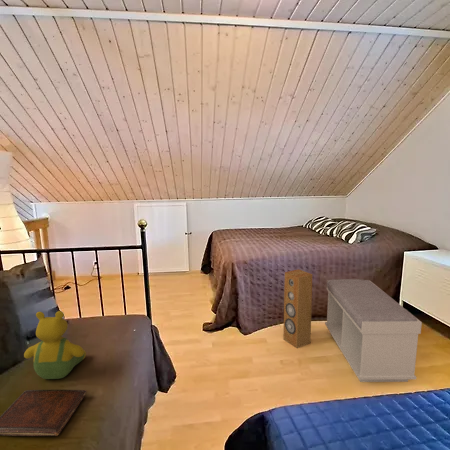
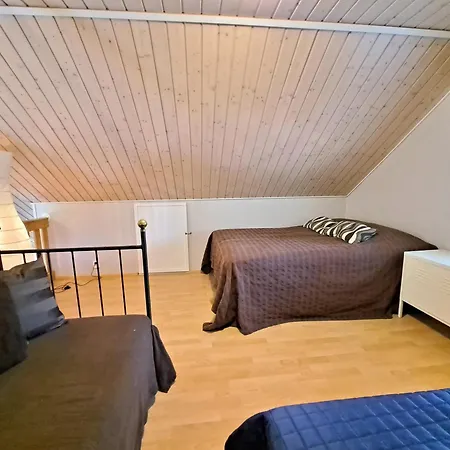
- bench [324,278,423,383]
- book [0,389,88,437]
- speaker [282,268,313,349]
- teddy bear [23,310,87,380]
